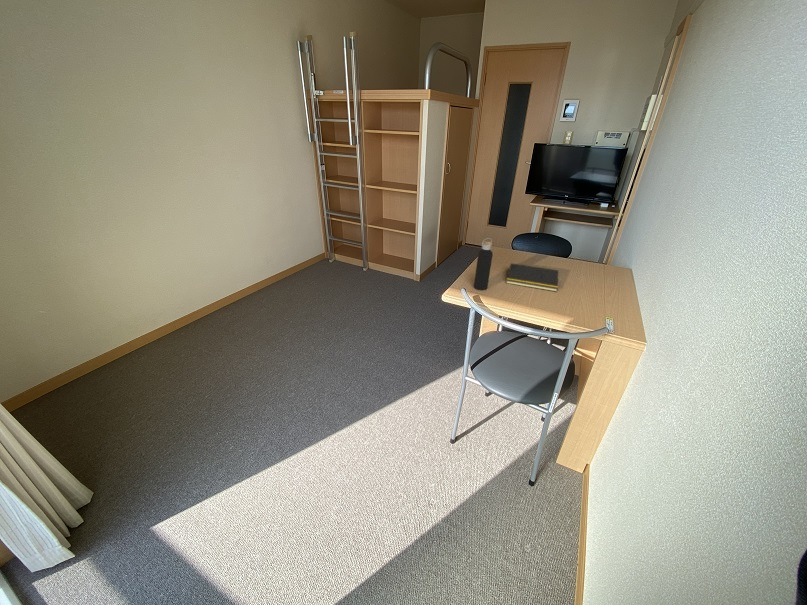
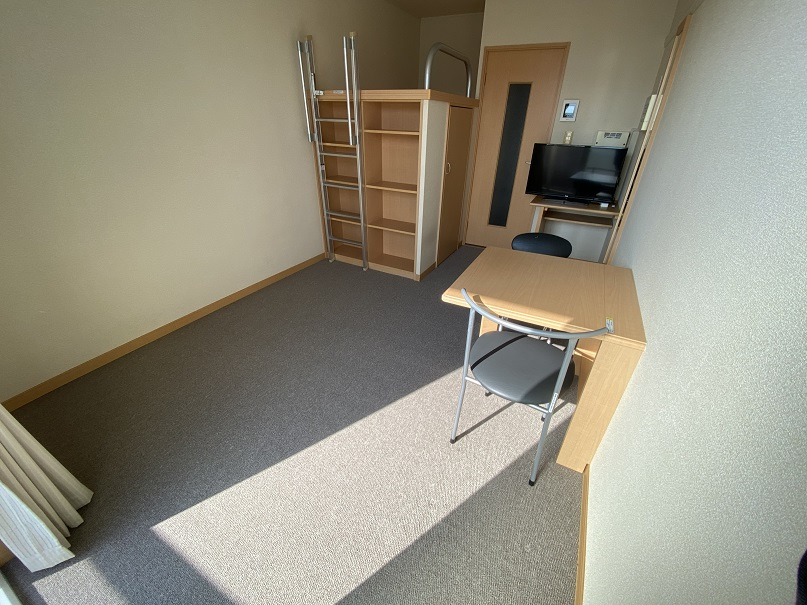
- notepad [505,262,560,293]
- water bottle [473,237,494,291]
